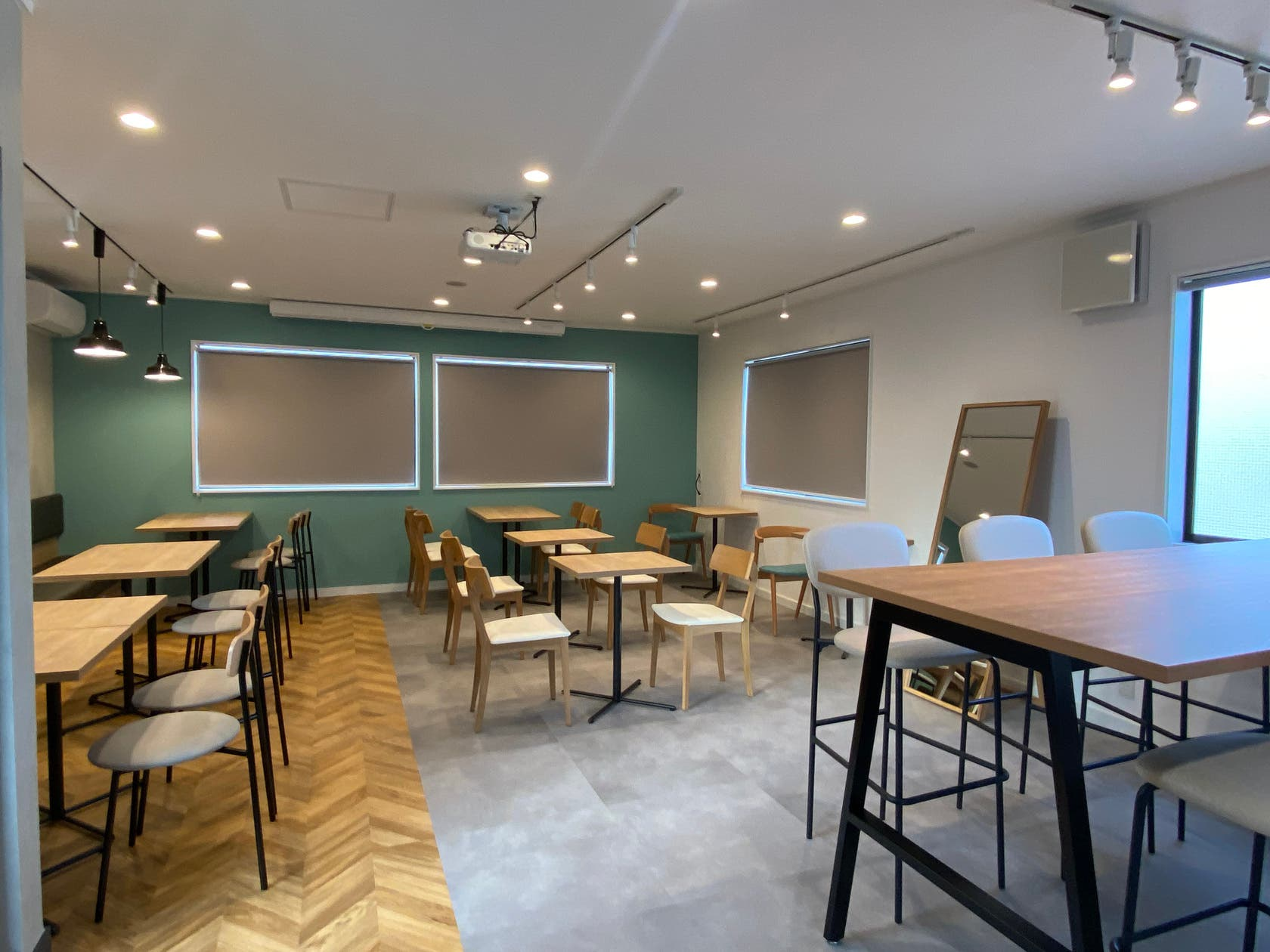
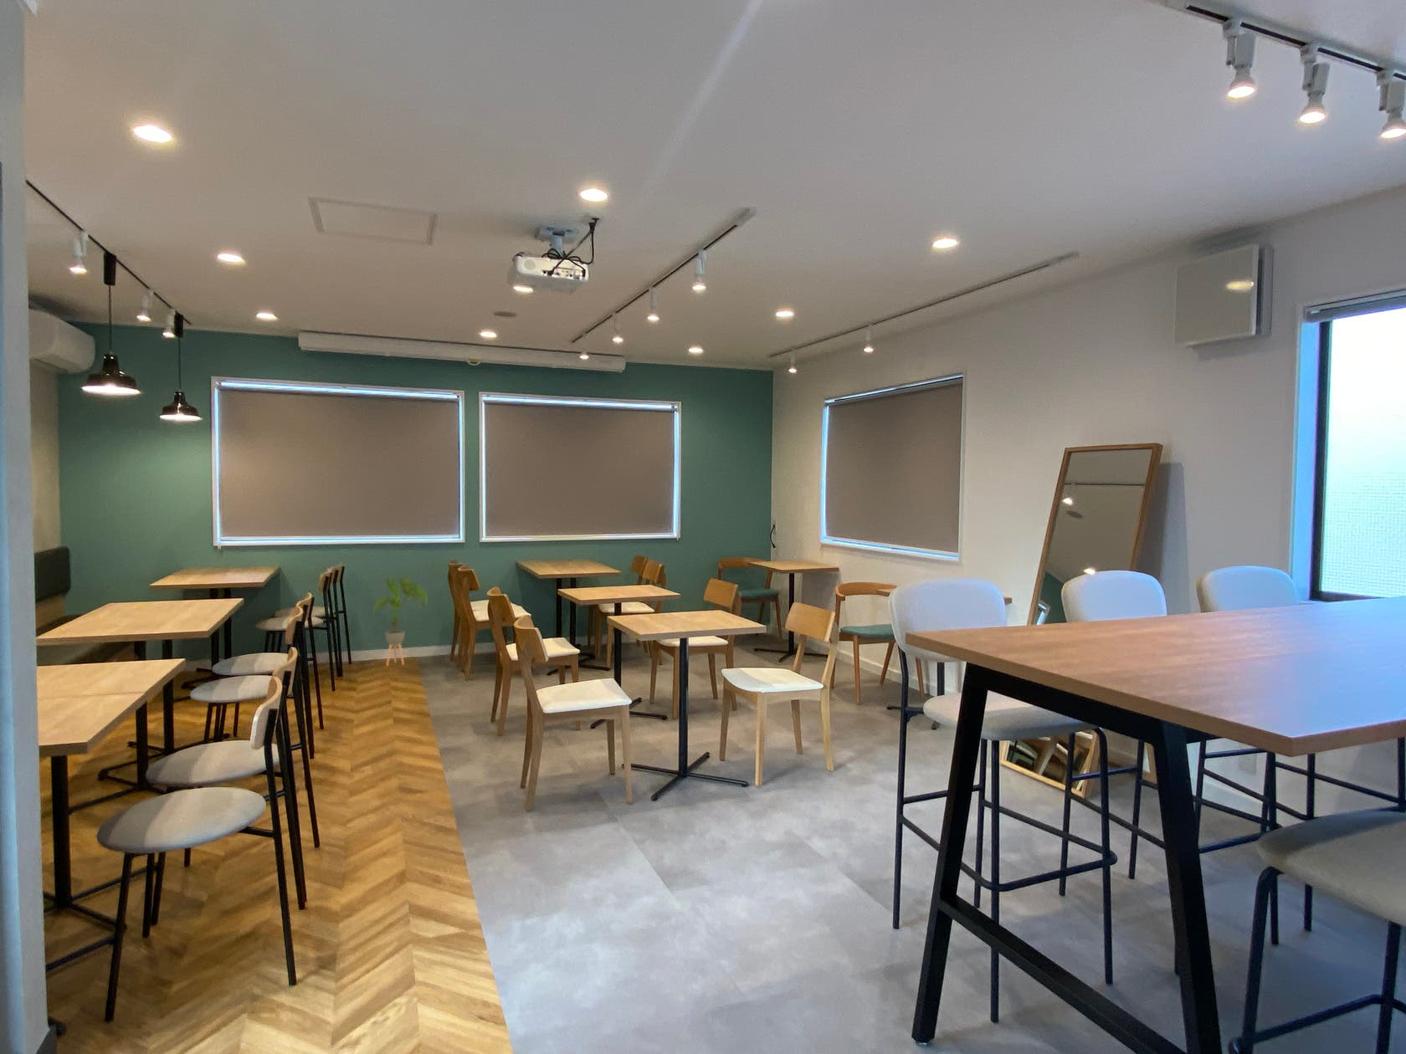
+ house plant [372,577,428,666]
